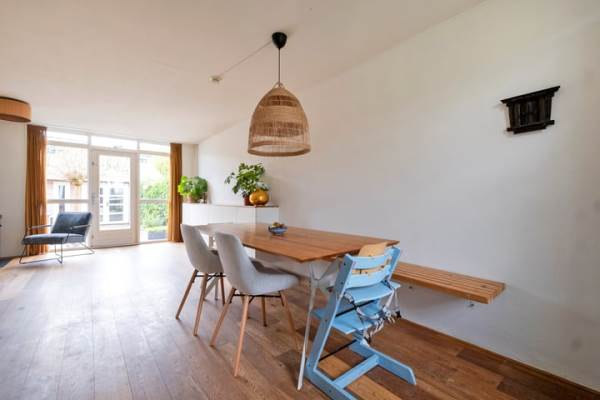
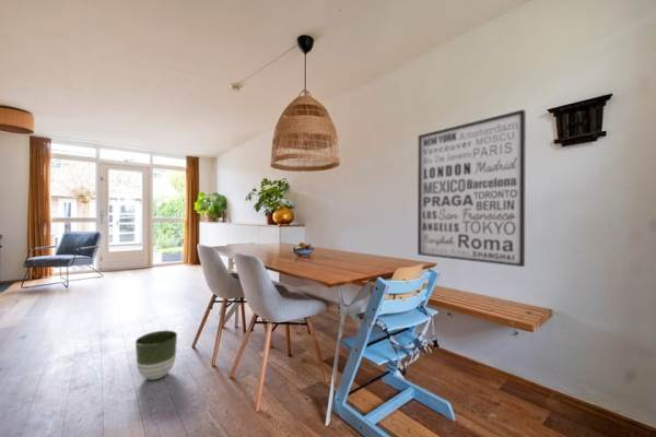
+ planter [134,329,178,380]
+ wall art [417,108,527,268]
